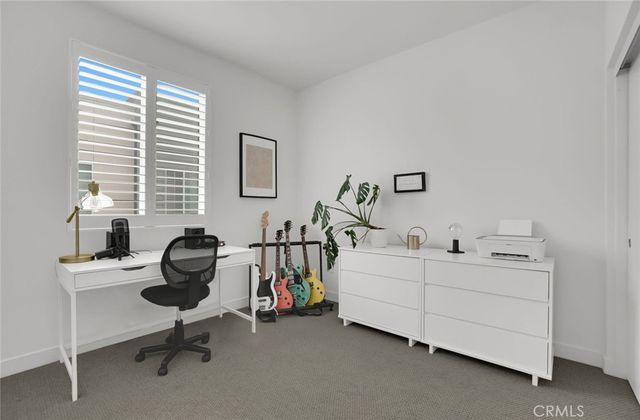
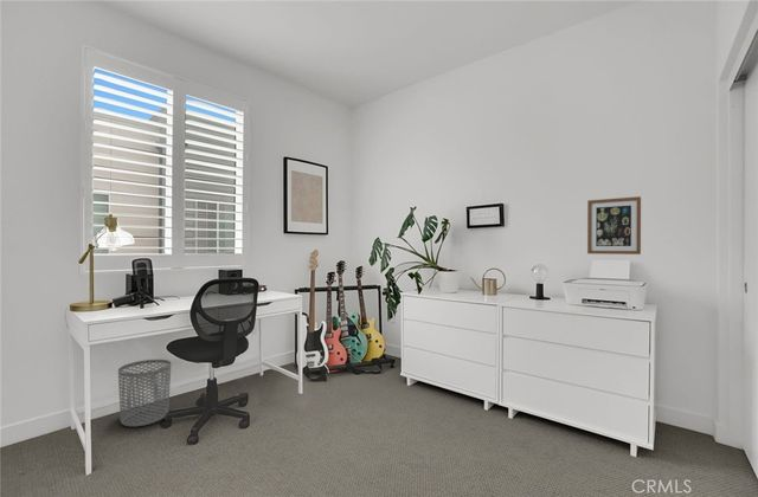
+ waste bin [117,359,172,427]
+ wall art [586,195,642,256]
